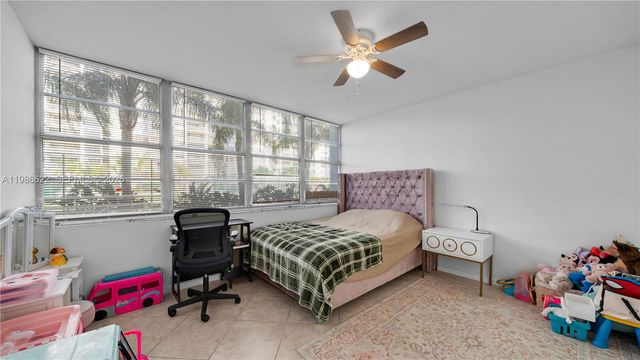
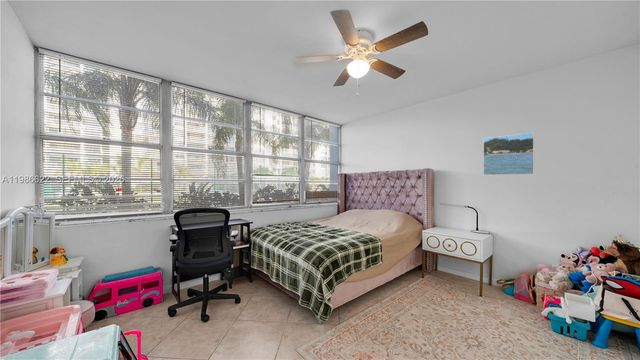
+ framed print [482,132,535,176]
